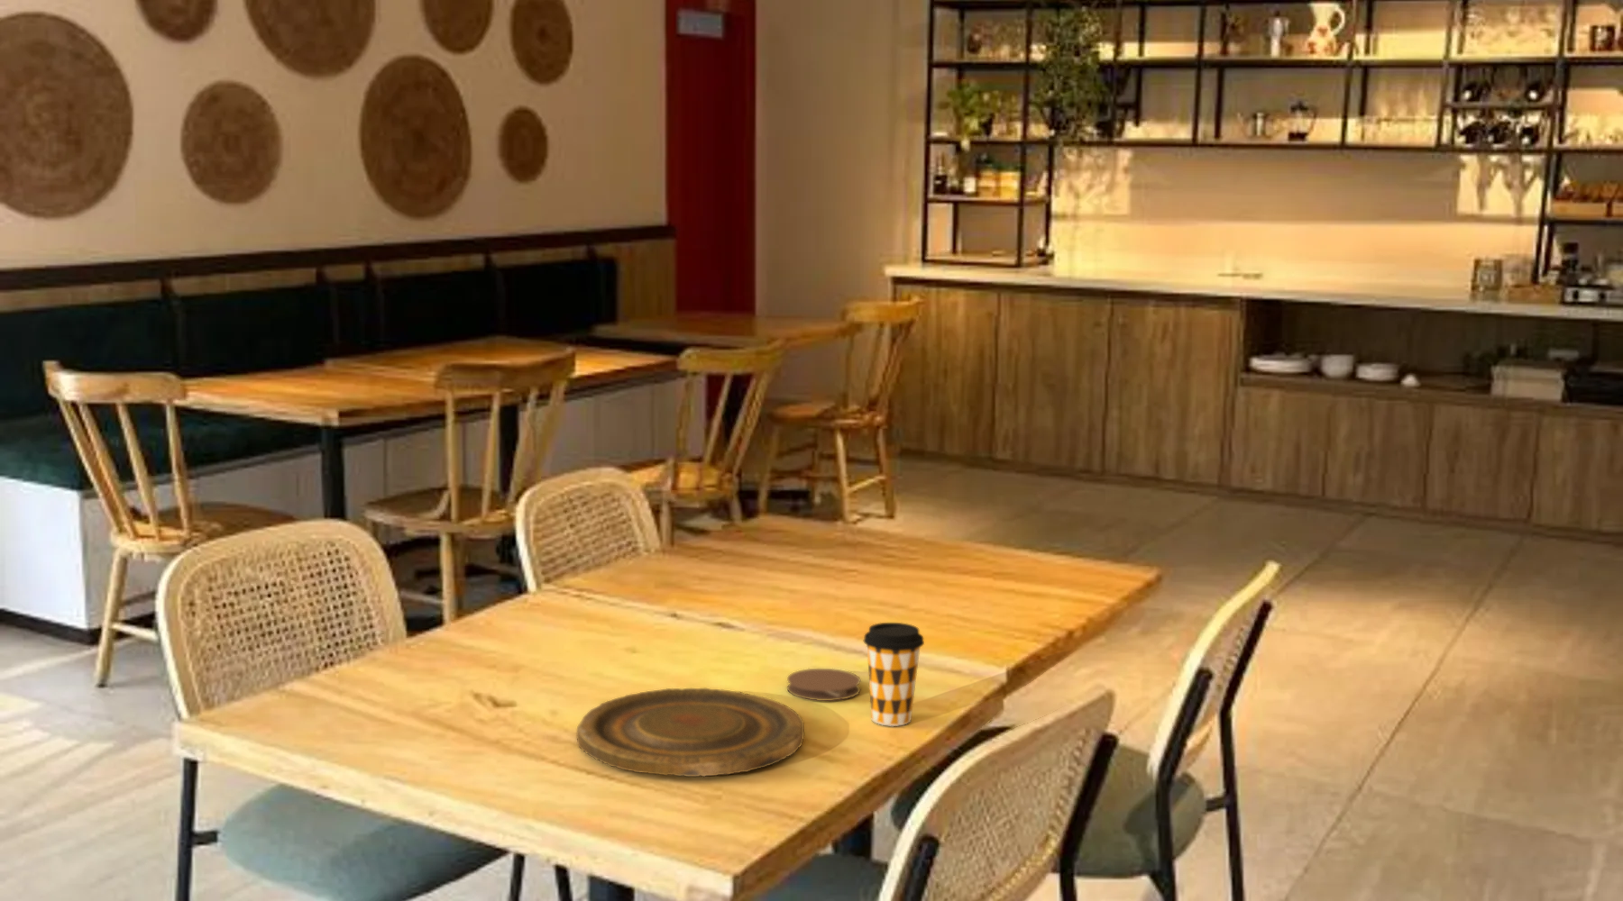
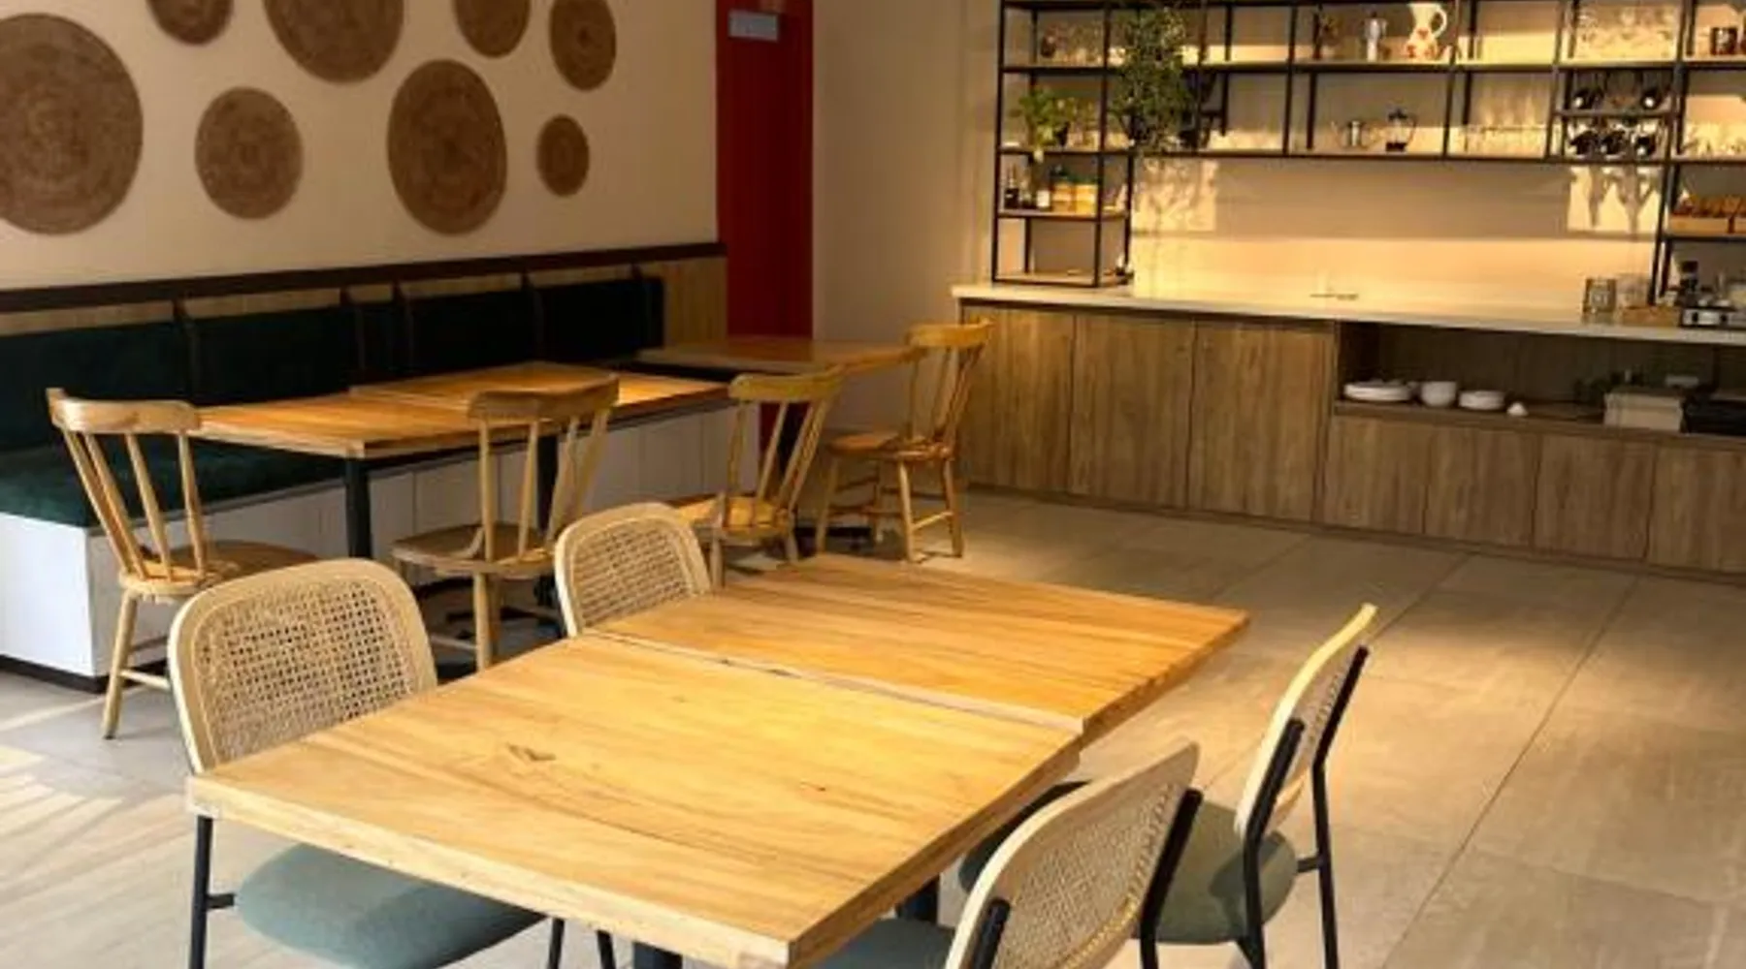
- plate [576,688,805,778]
- coaster [786,668,861,702]
- coffee cup [863,621,925,727]
